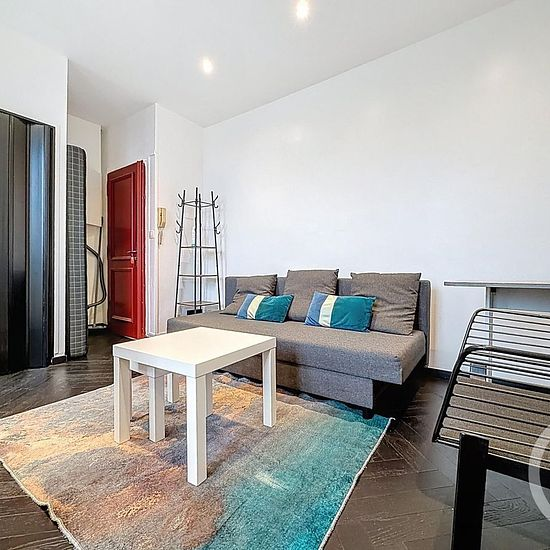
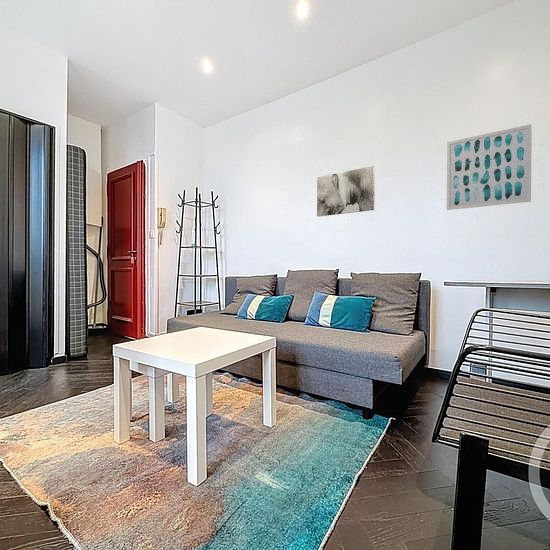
+ wall art [446,123,533,211]
+ wall art [316,165,376,218]
